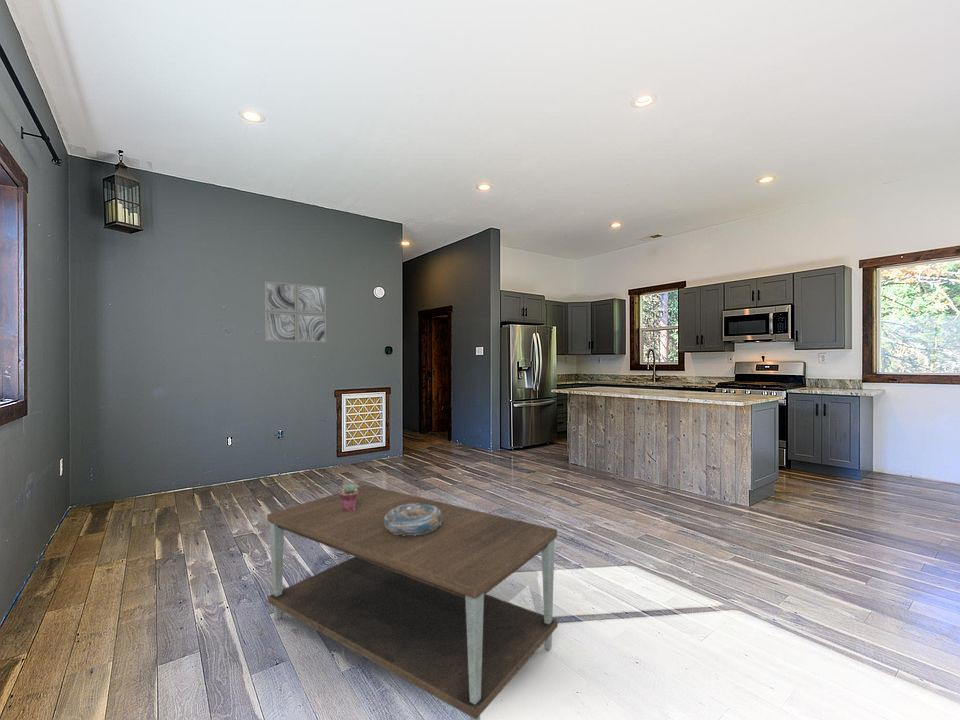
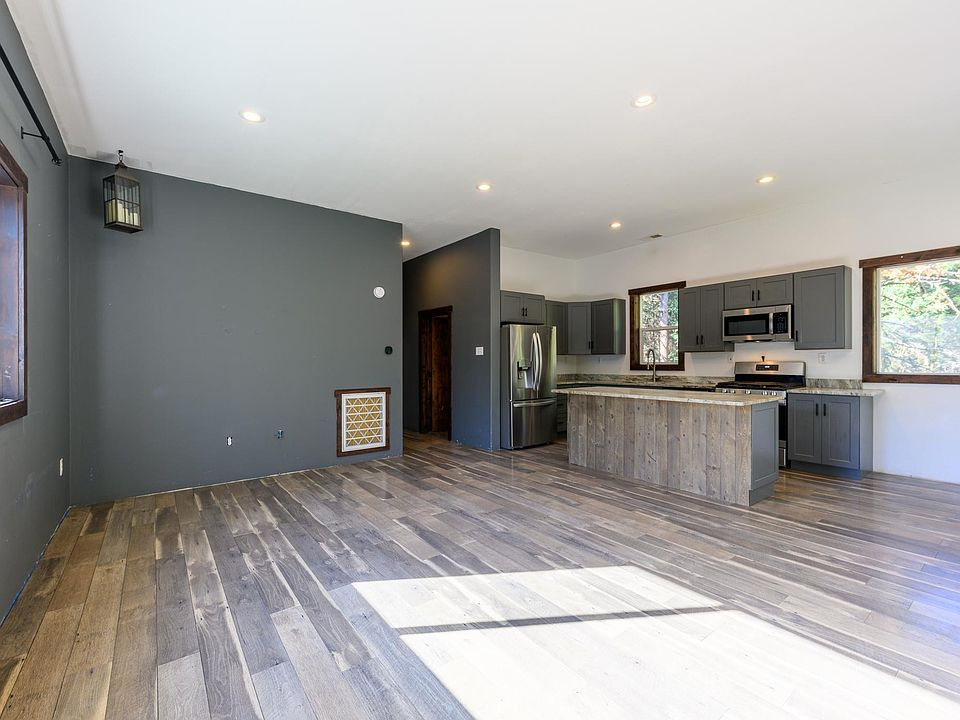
- decorative bowl [385,504,442,536]
- coffee table [266,484,559,720]
- wall art [264,280,327,343]
- potted succulent [338,484,358,511]
